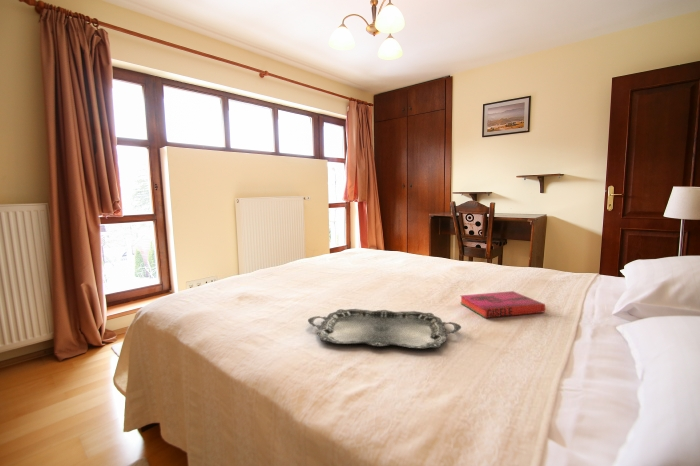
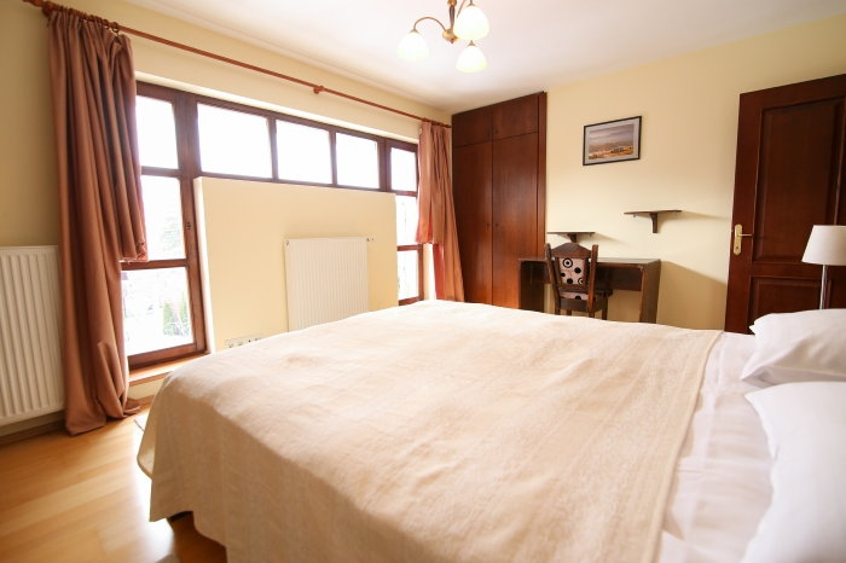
- hardback book [459,290,546,319]
- serving tray [307,308,462,349]
